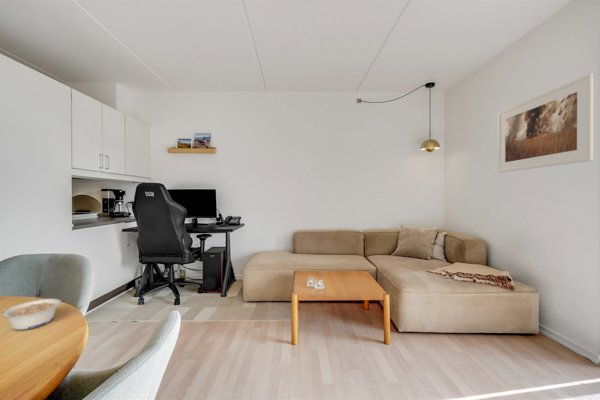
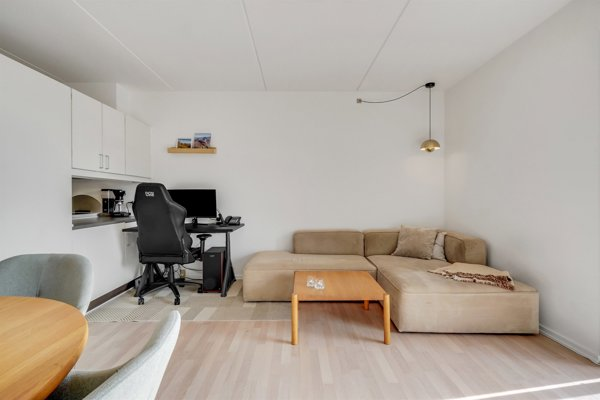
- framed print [497,73,595,174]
- legume [1,298,62,331]
